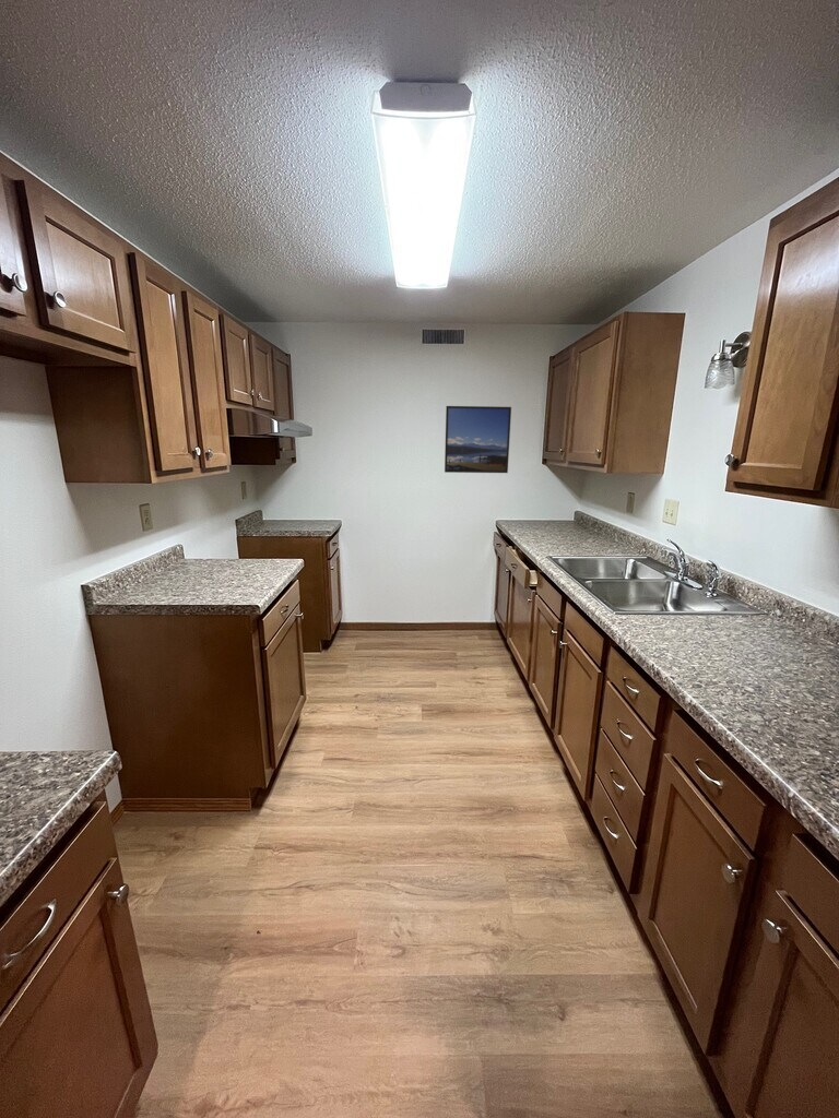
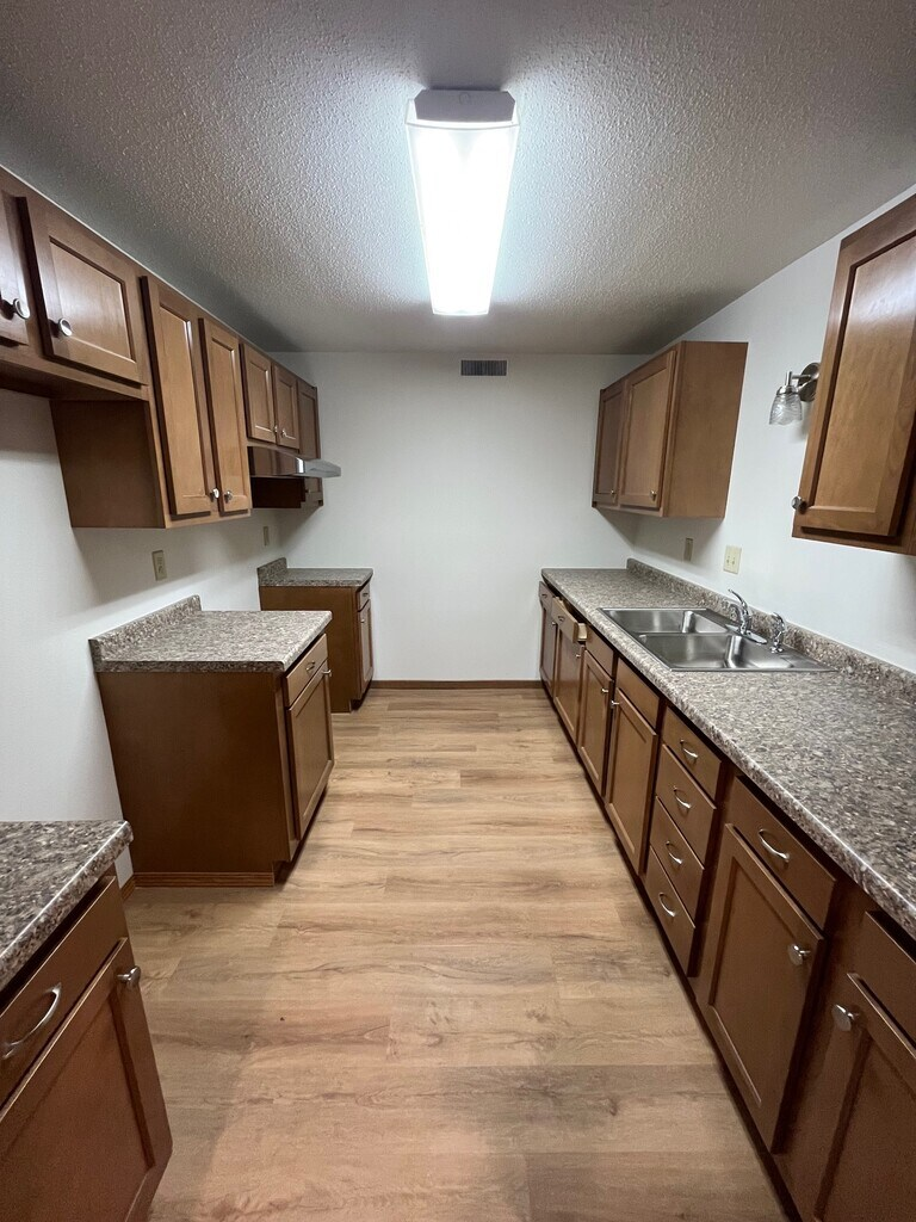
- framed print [444,405,512,474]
